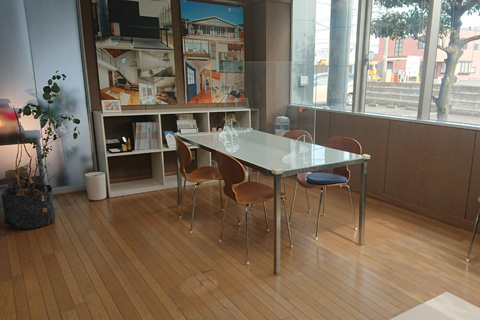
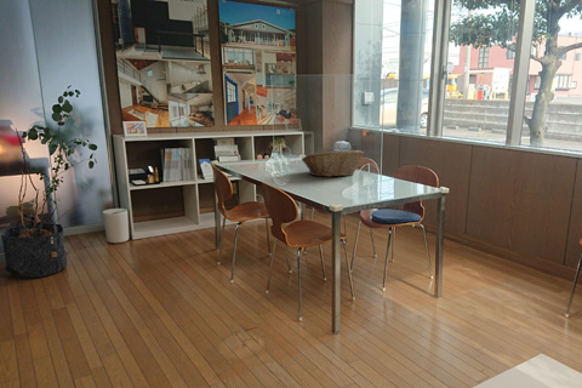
+ fruit basket [301,149,365,178]
